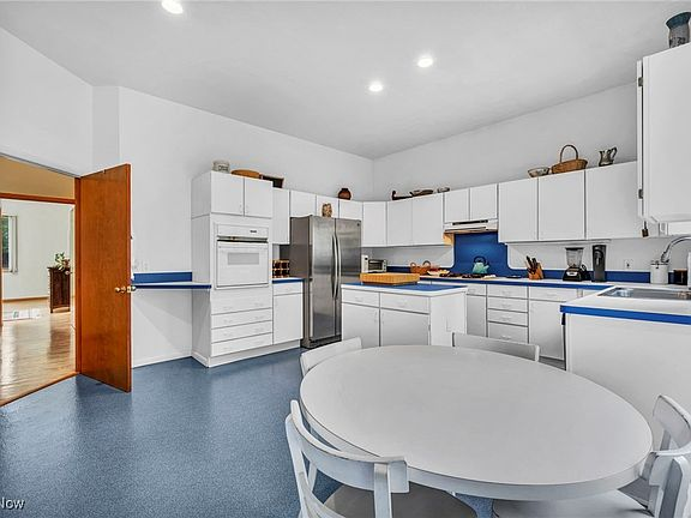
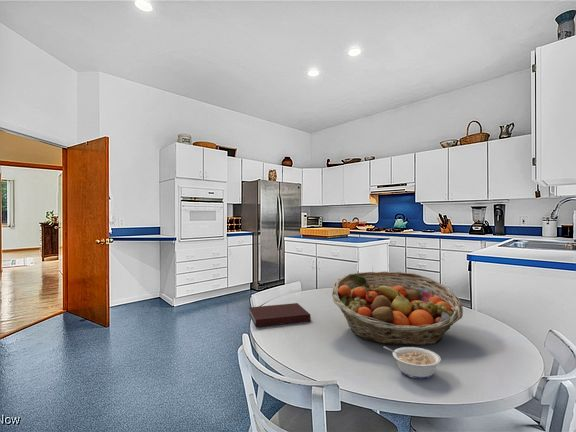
+ notebook [248,302,312,328]
+ fruit basket [331,270,464,346]
+ legume [383,345,442,380]
